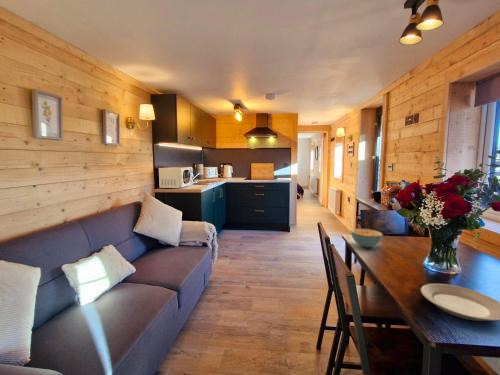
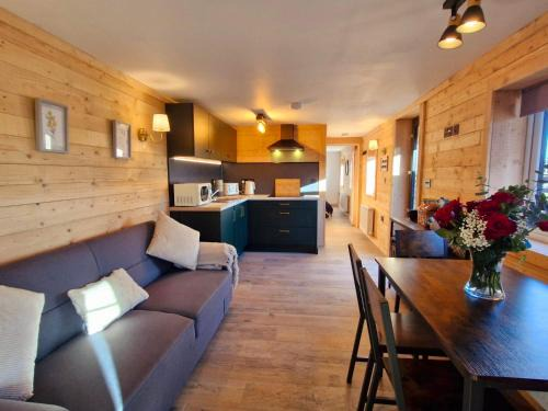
- plate [420,283,500,322]
- cereal bowl [350,228,384,249]
